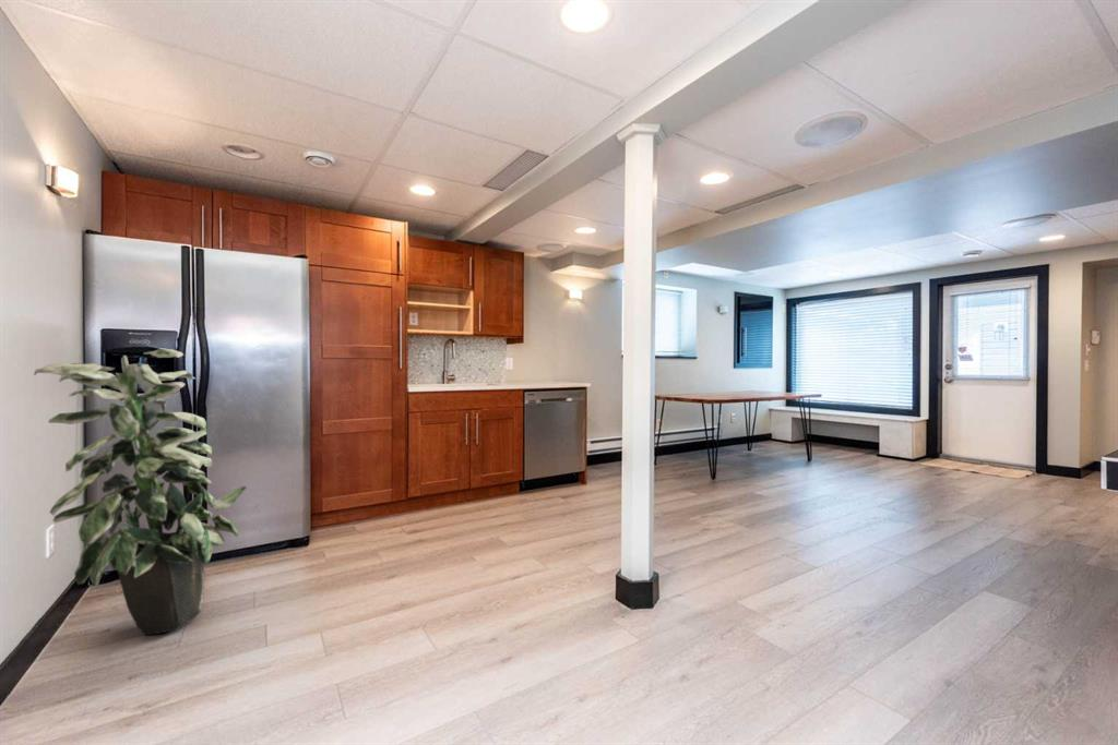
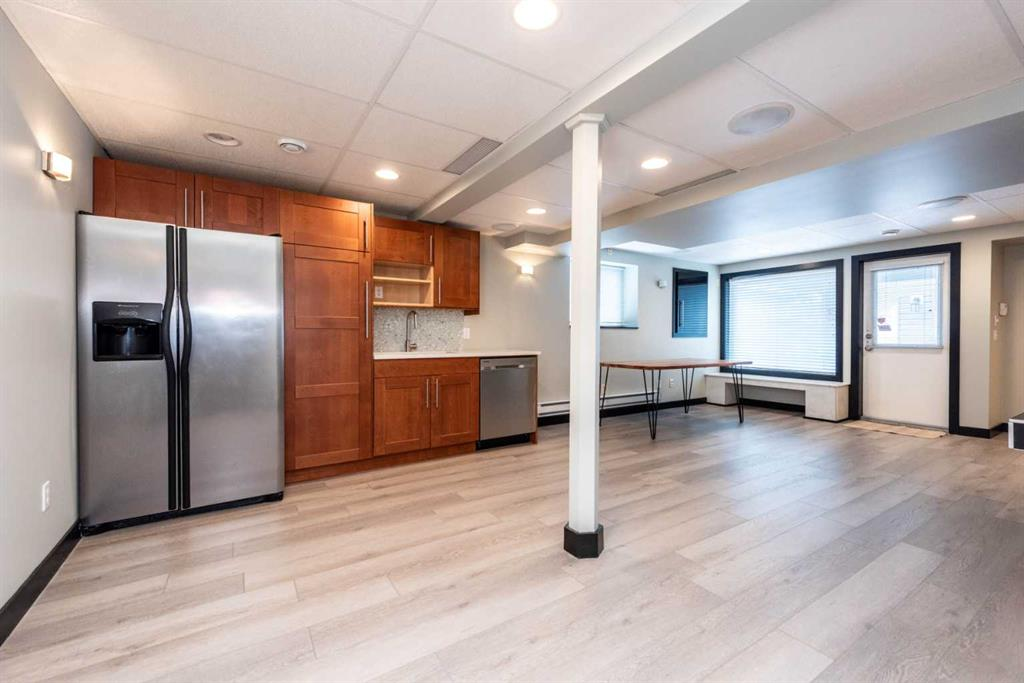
- indoor plant [33,348,248,637]
